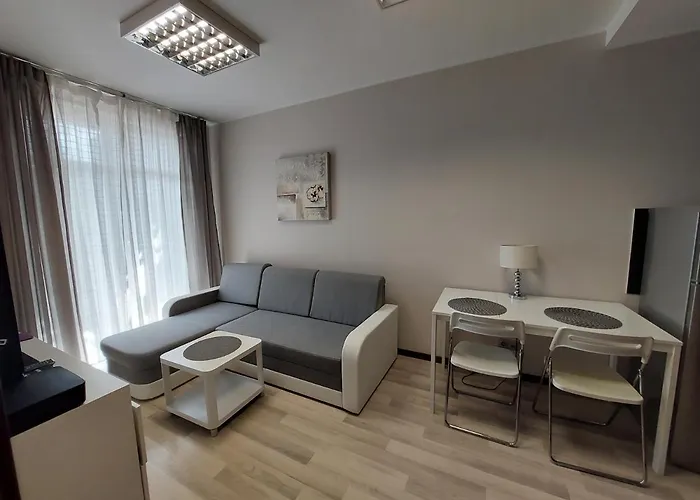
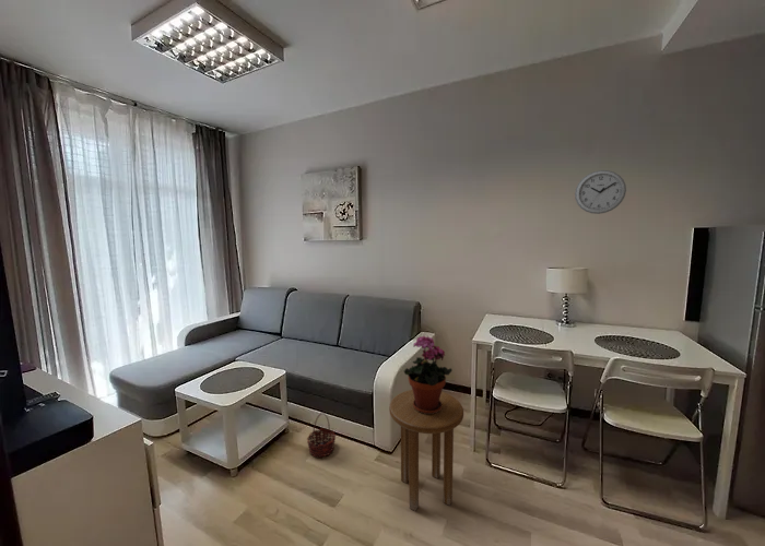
+ wall clock [574,169,627,215]
+ potted plant [402,334,454,414]
+ basket [306,412,337,459]
+ side table [388,389,464,512]
